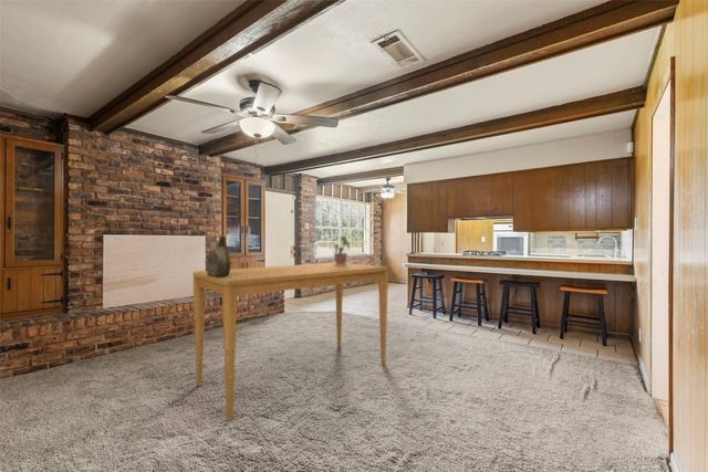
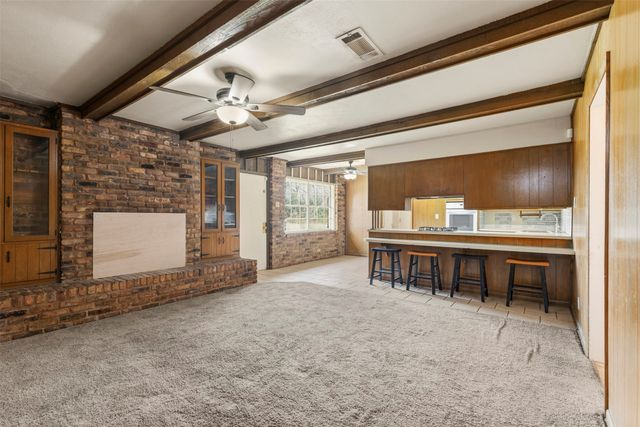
- ceramic jug [206,235,231,276]
- potted plant [329,235,351,264]
- dining table [191,262,389,422]
